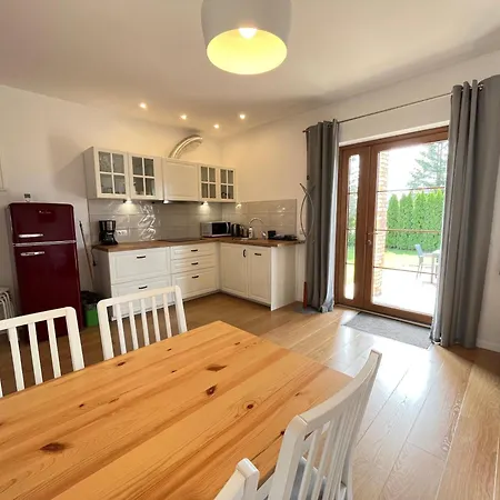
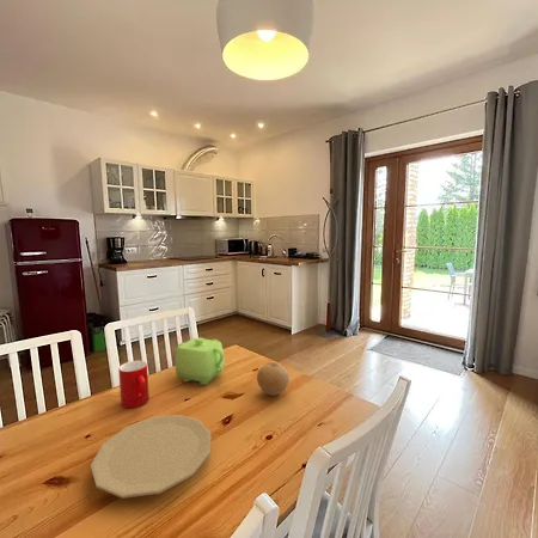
+ fruit [256,361,291,397]
+ teapot [175,337,226,386]
+ plate [90,414,213,500]
+ cup [117,360,151,409]
